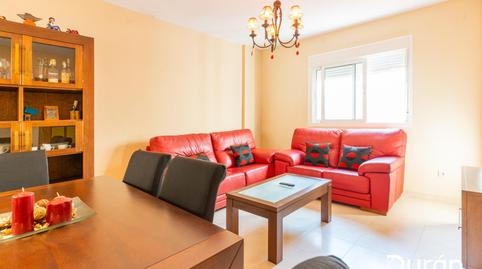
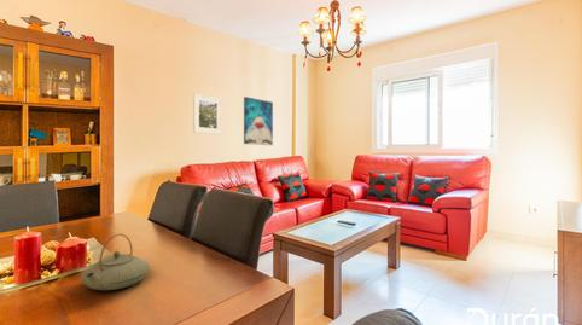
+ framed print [192,93,223,135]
+ wall art [243,95,274,146]
+ teapot [78,233,151,291]
